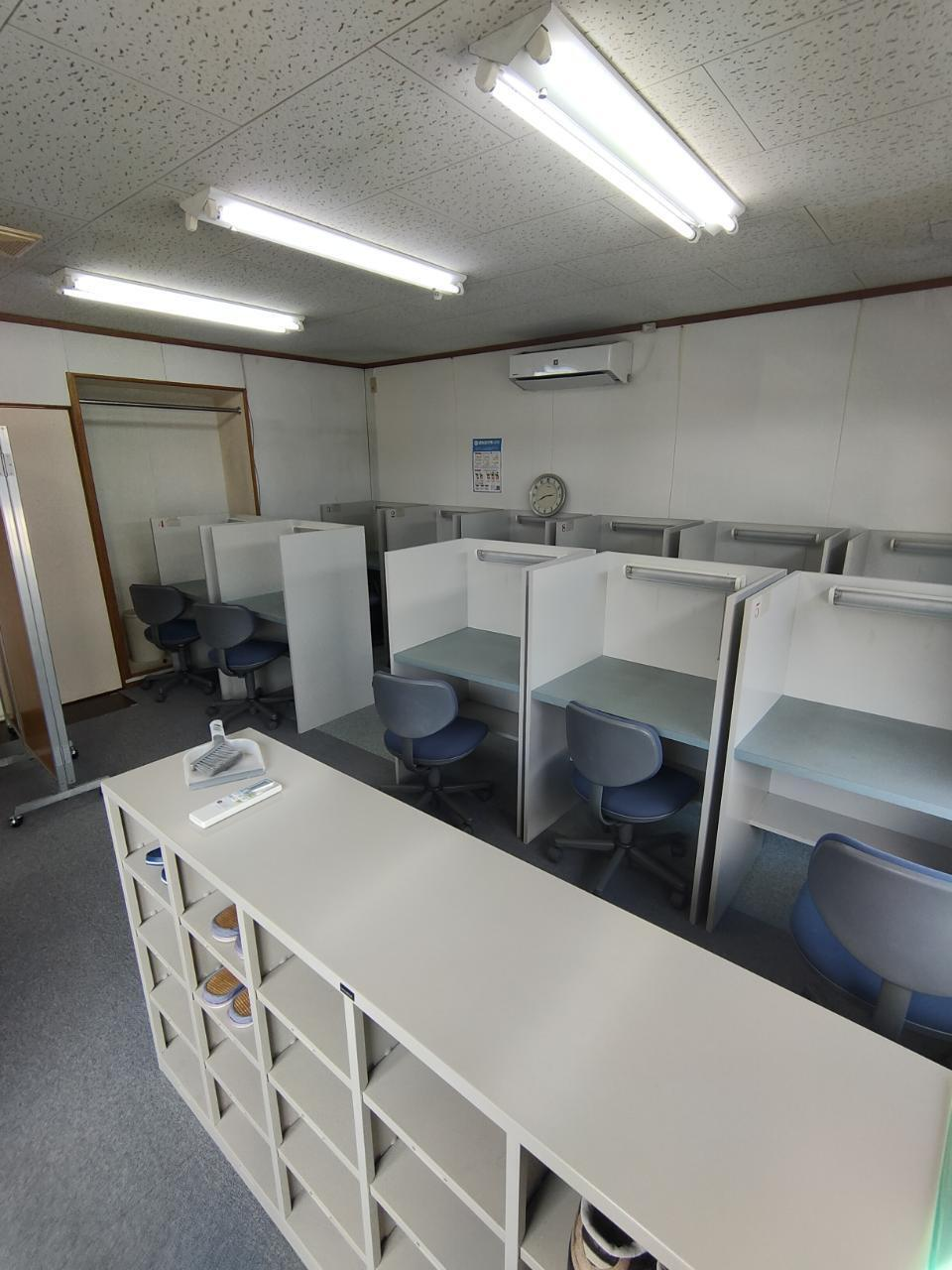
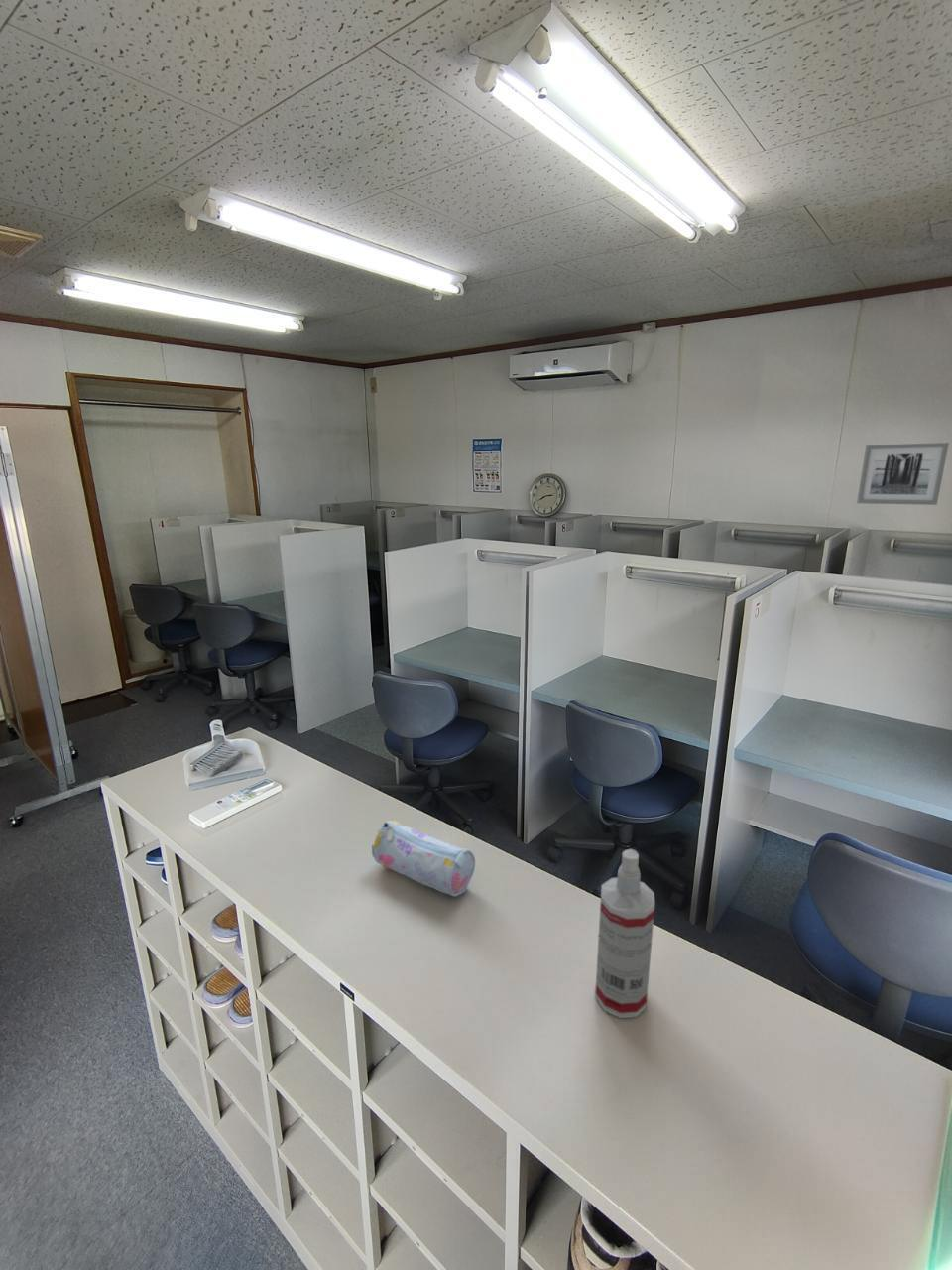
+ spray bottle [594,848,655,1019]
+ pencil case [371,820,476,897]
+ wall art [856,442,950,506]
